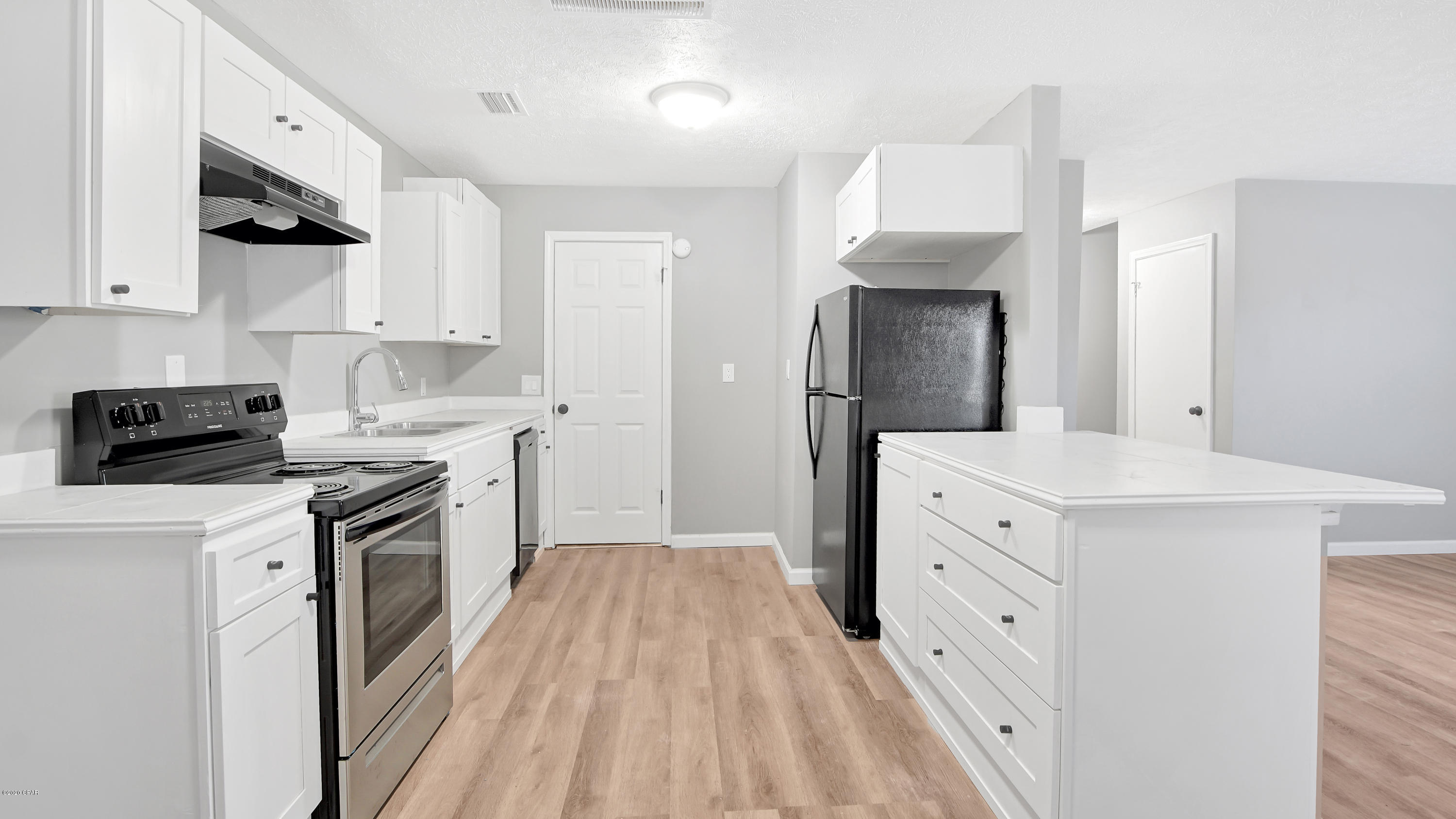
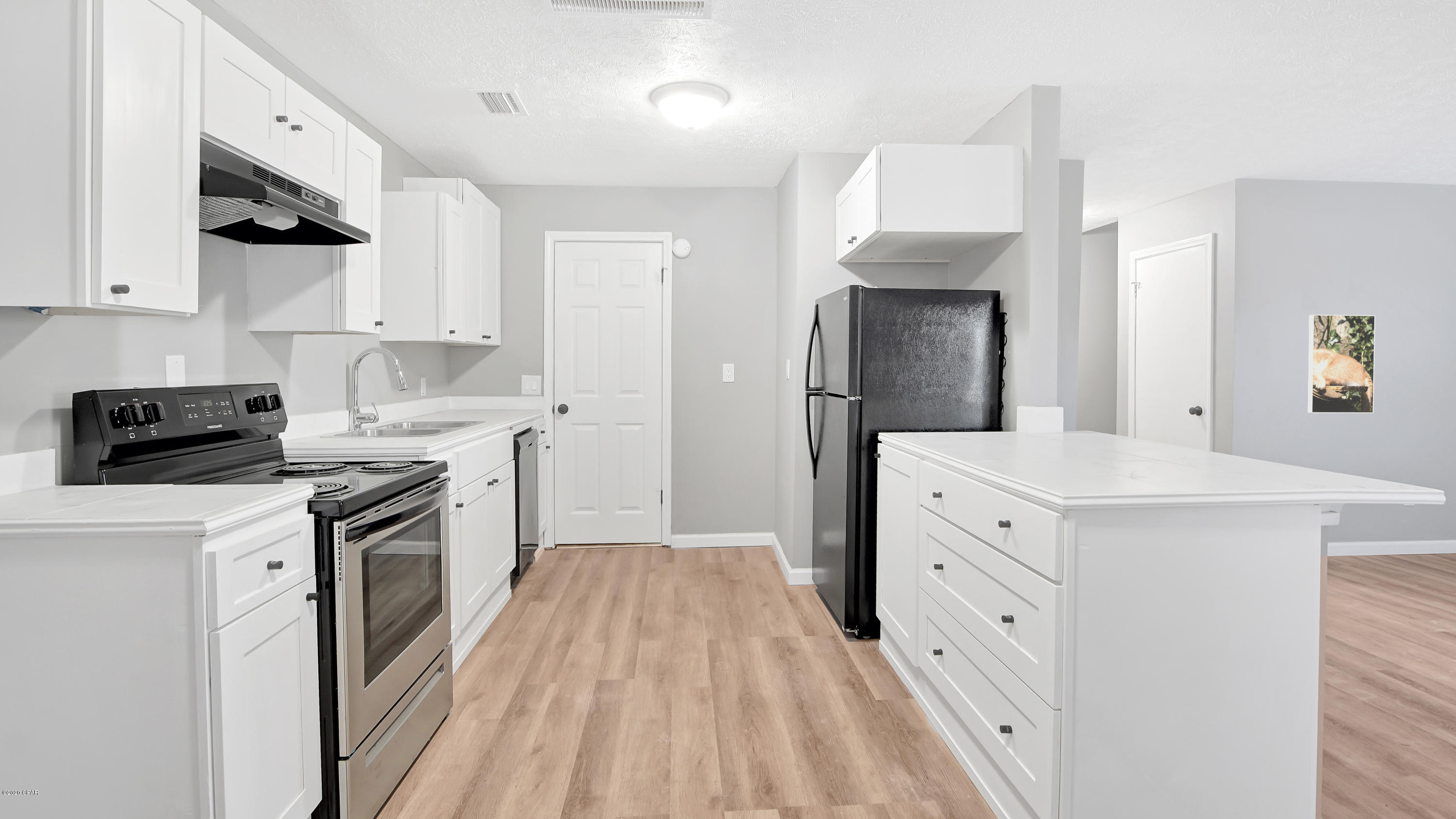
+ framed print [1307,314,1376,414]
